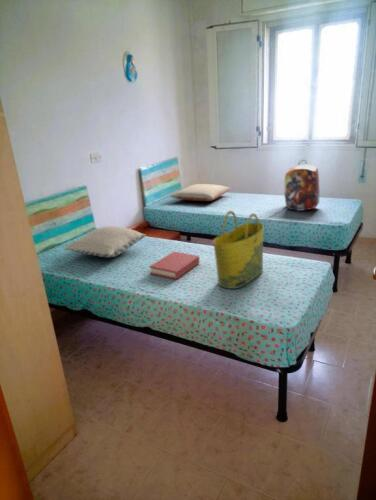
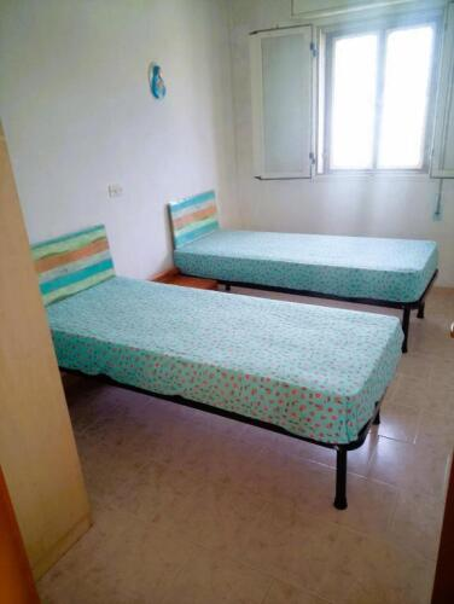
- hardback book [149,251,201,280]
- pillow [63,225,147,258]
- backpack [284,159,321,212]
- pillow [169,183,232,202]
- tote bag [212,209,264,290]
